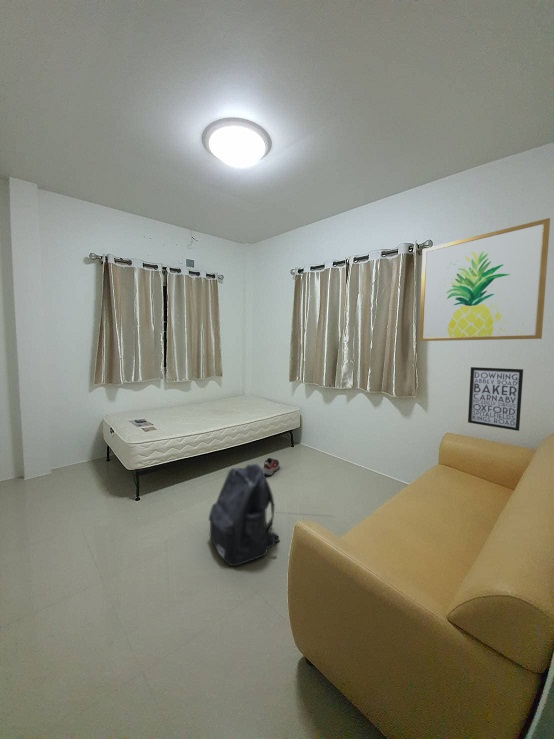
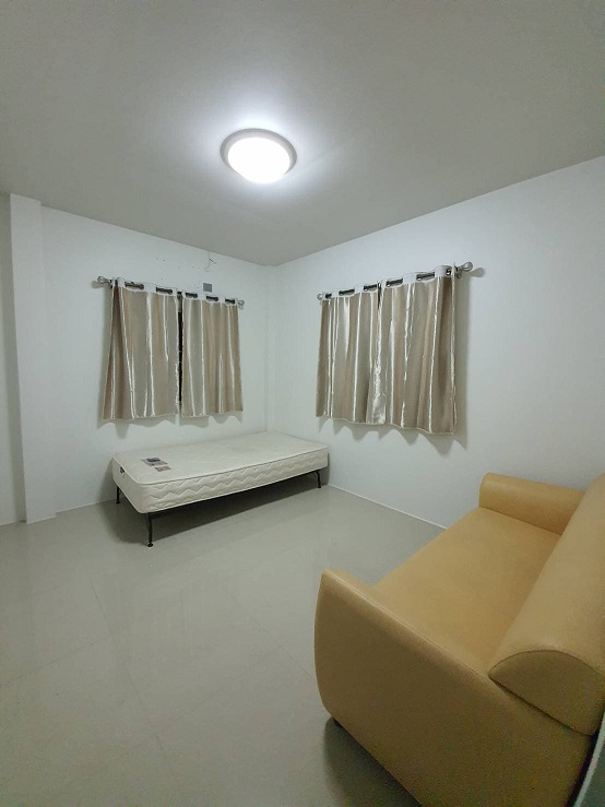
- backpack [208,463,281,568]
- wall art [467,366,524,432]
- wall art [418,217,551,342]
- shoe [263,457,280,477]
